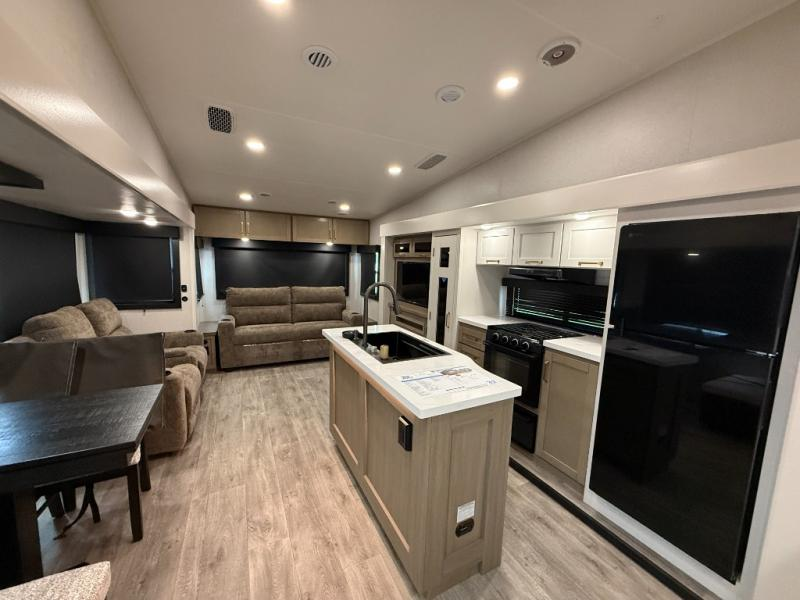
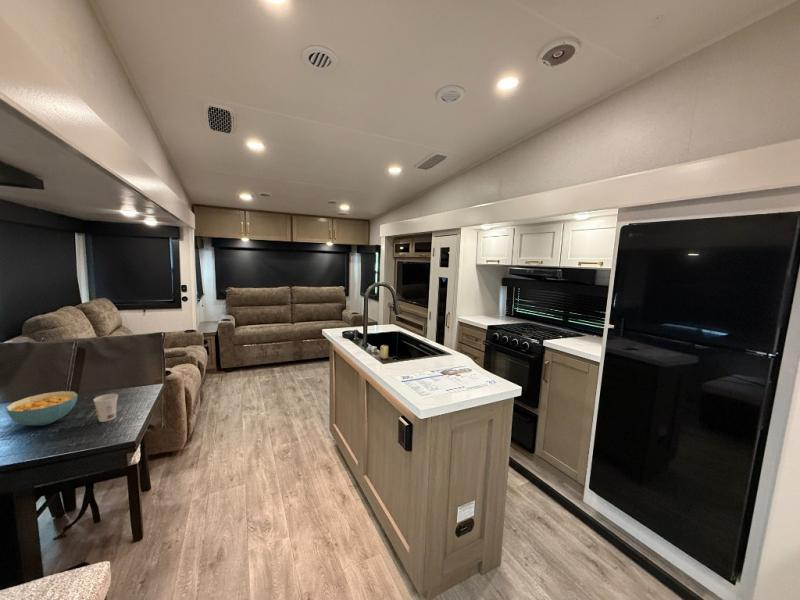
+ cereal bowl [5,390,79,427]
+ cup [92,393,119,423]
